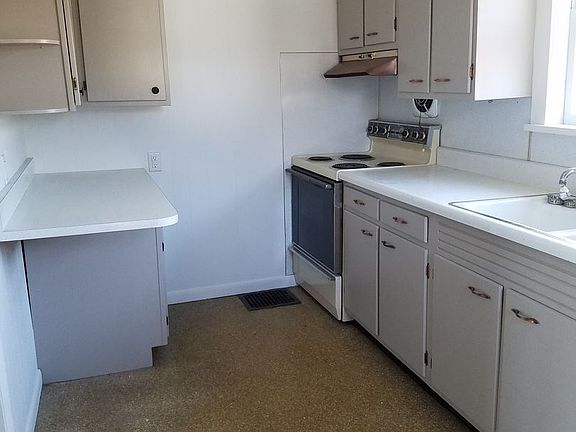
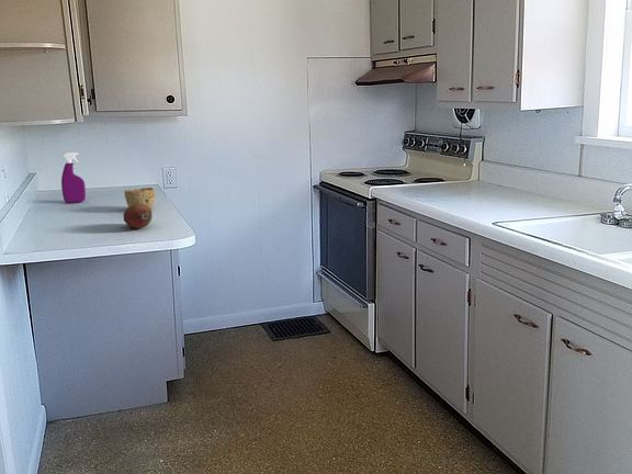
+ spray bottle [60,151,87,204]
+ fruit [123,203,154,229]
+ bowl [124,187,157,210]
